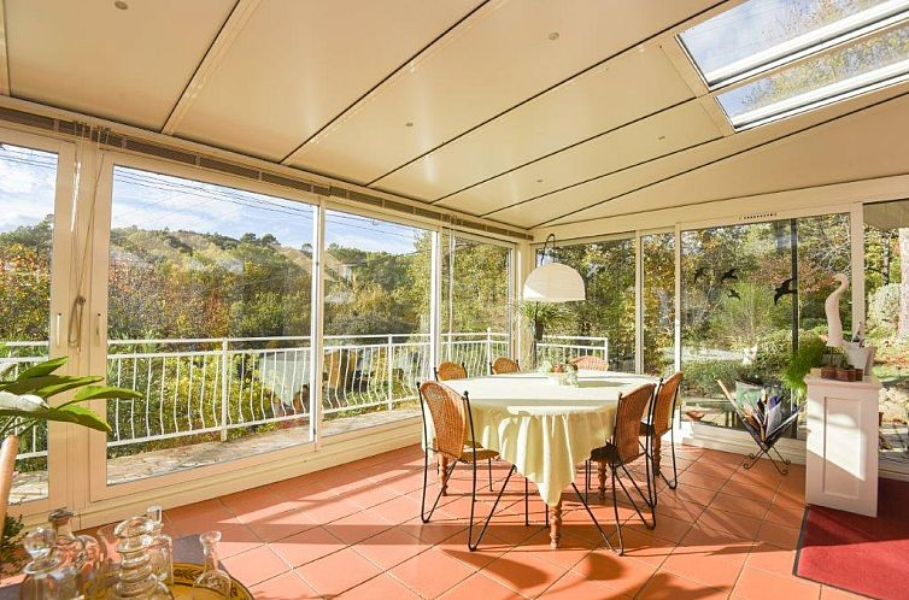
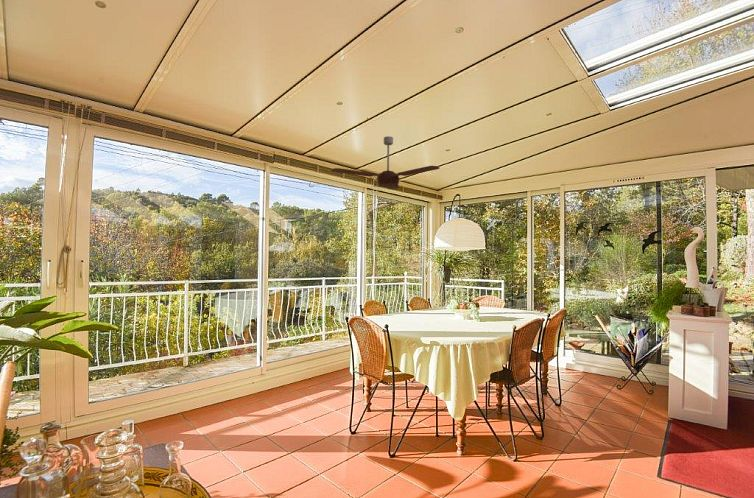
+ ceiling fan [330,135,441,190]
